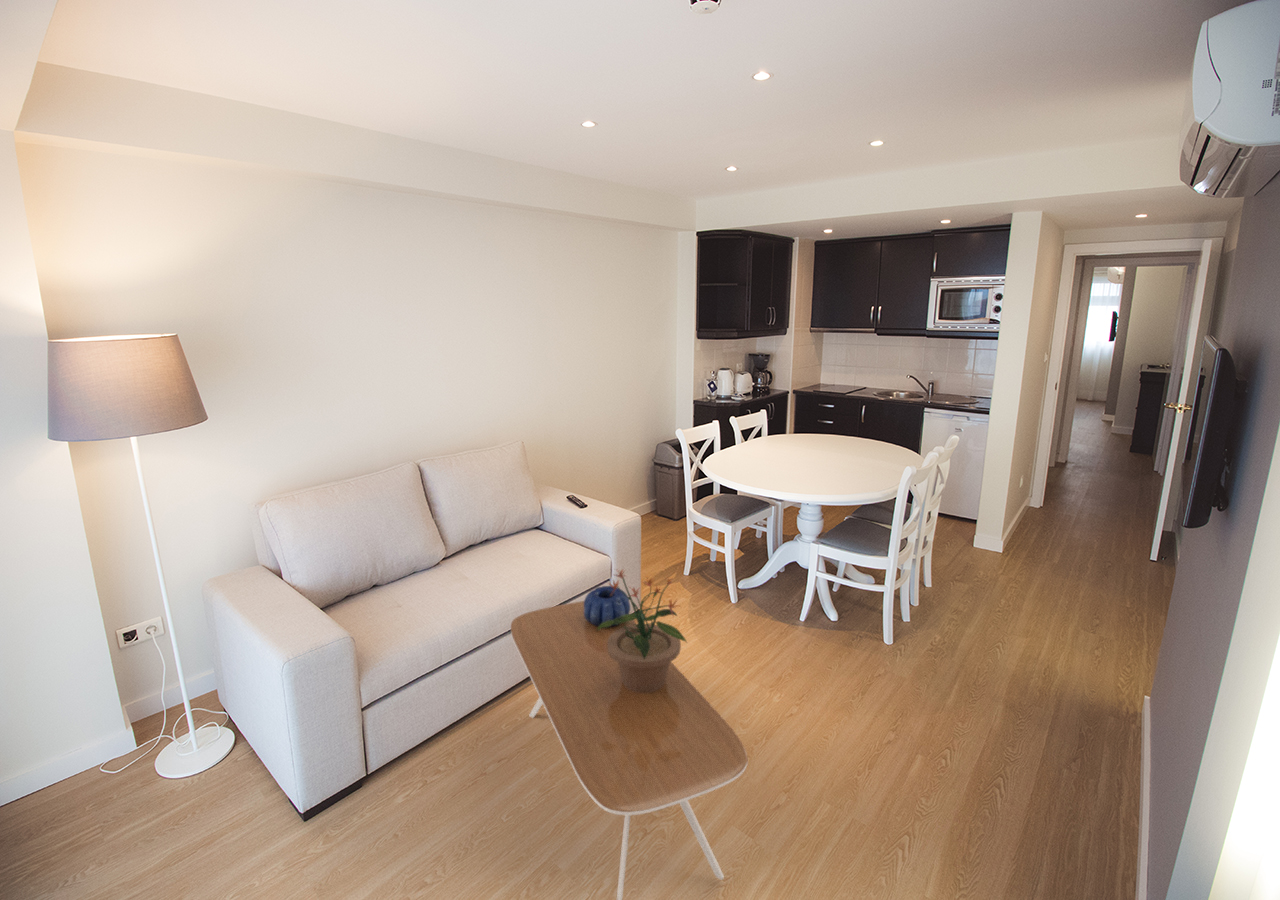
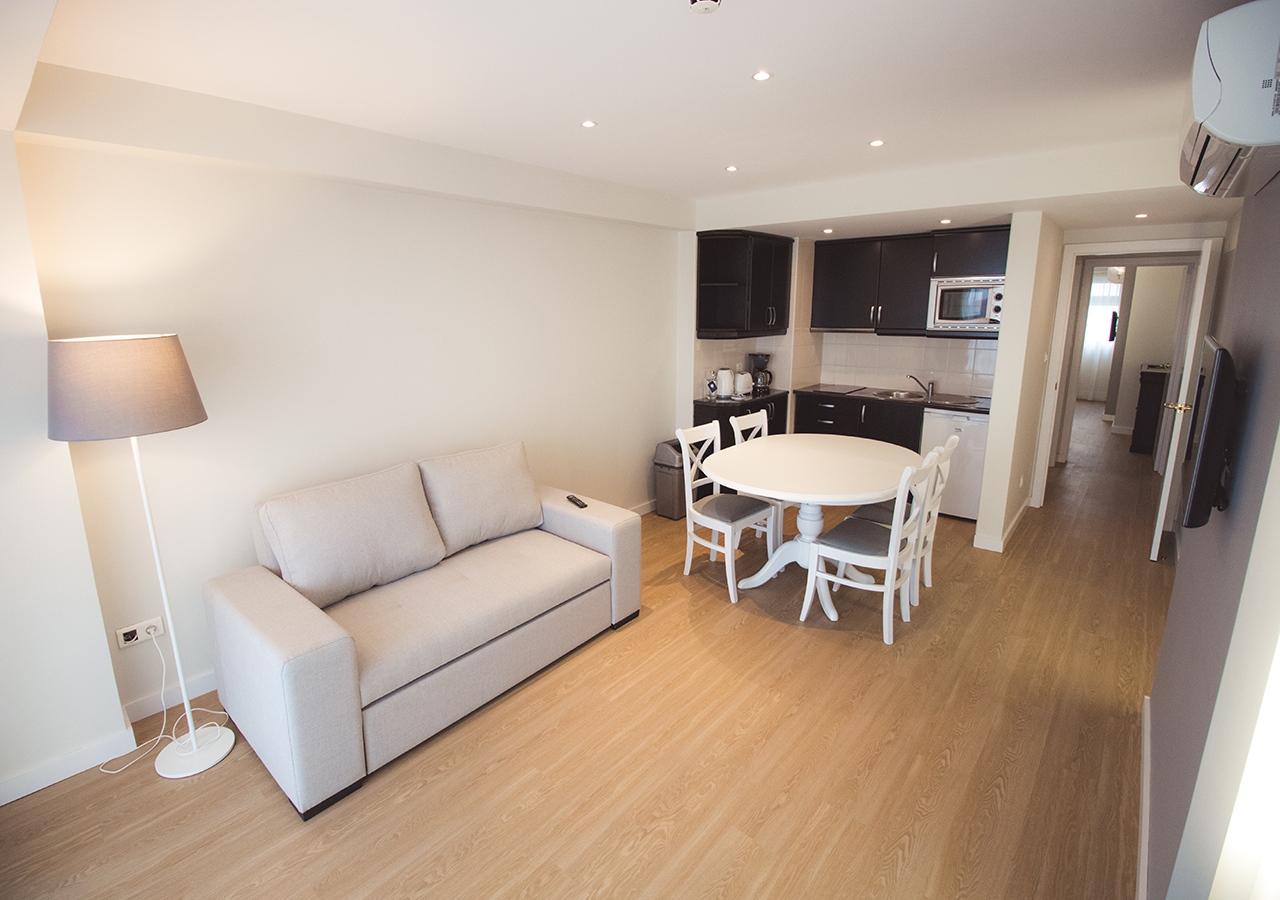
- potted plant [597,567,688,693]
- decorative bowl [583,585,631,627]
- coffee table [510,600,749,900]
